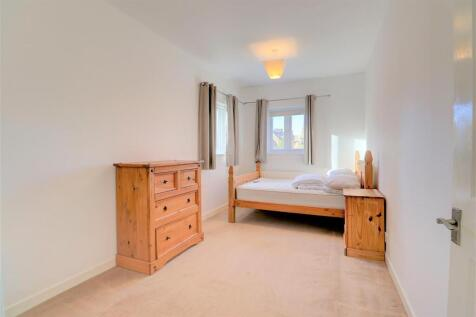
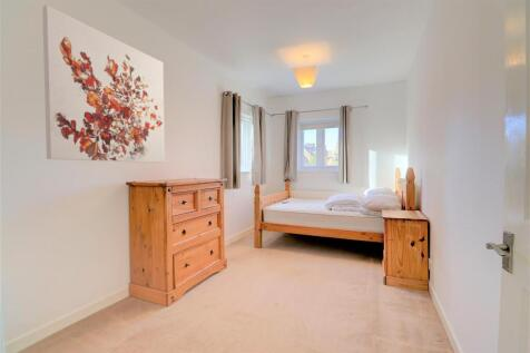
+ wall art [41,4,166,164]
